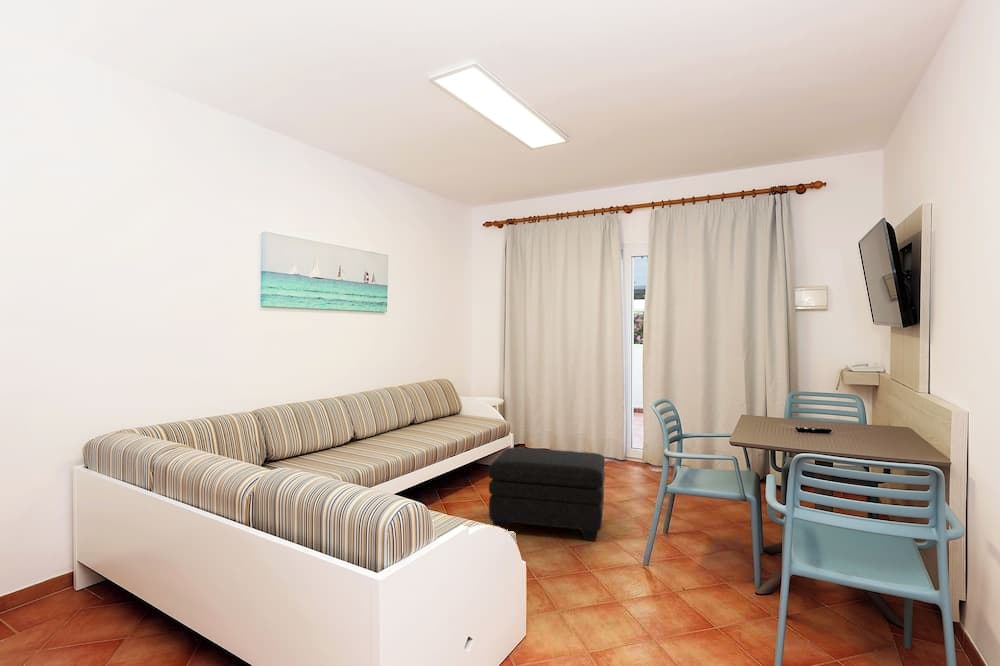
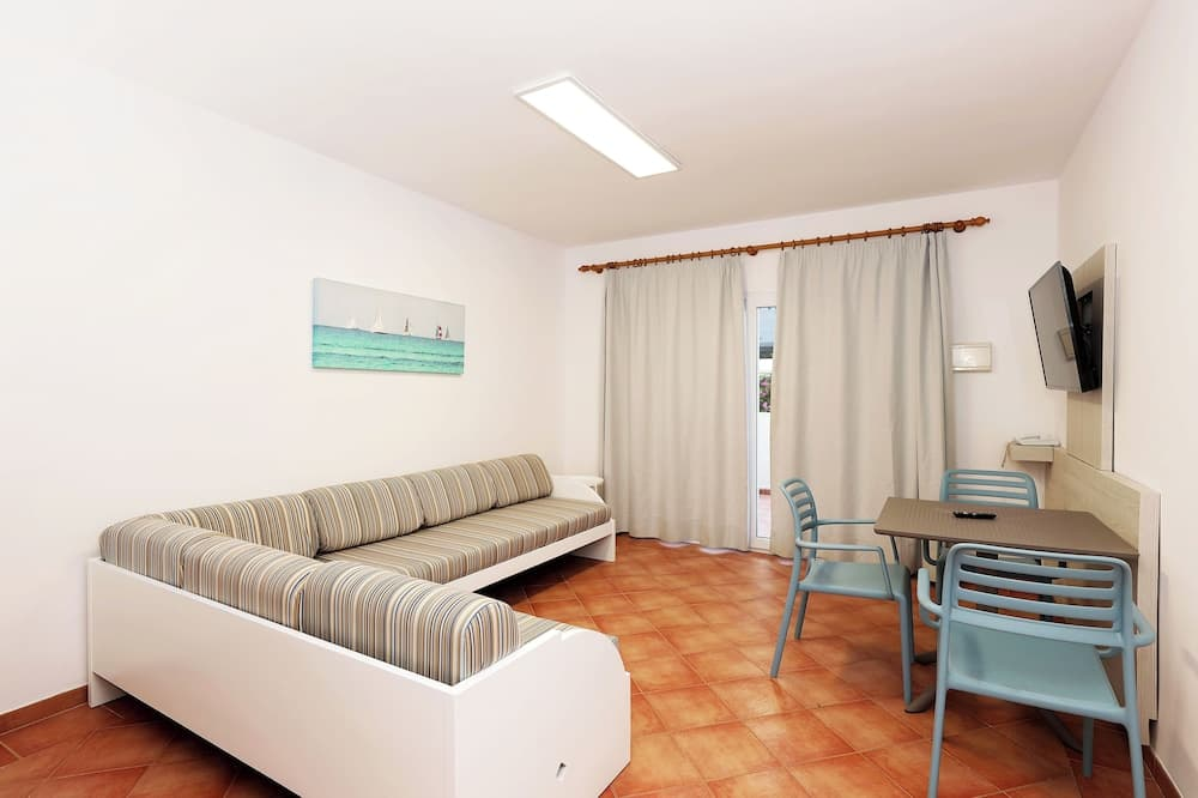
- ottoman [488,447,606,542]
